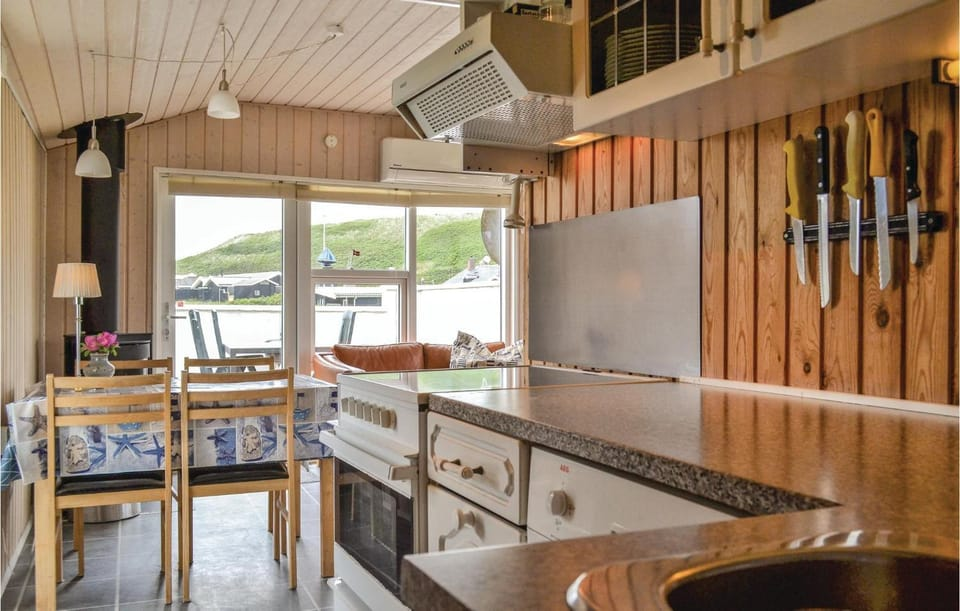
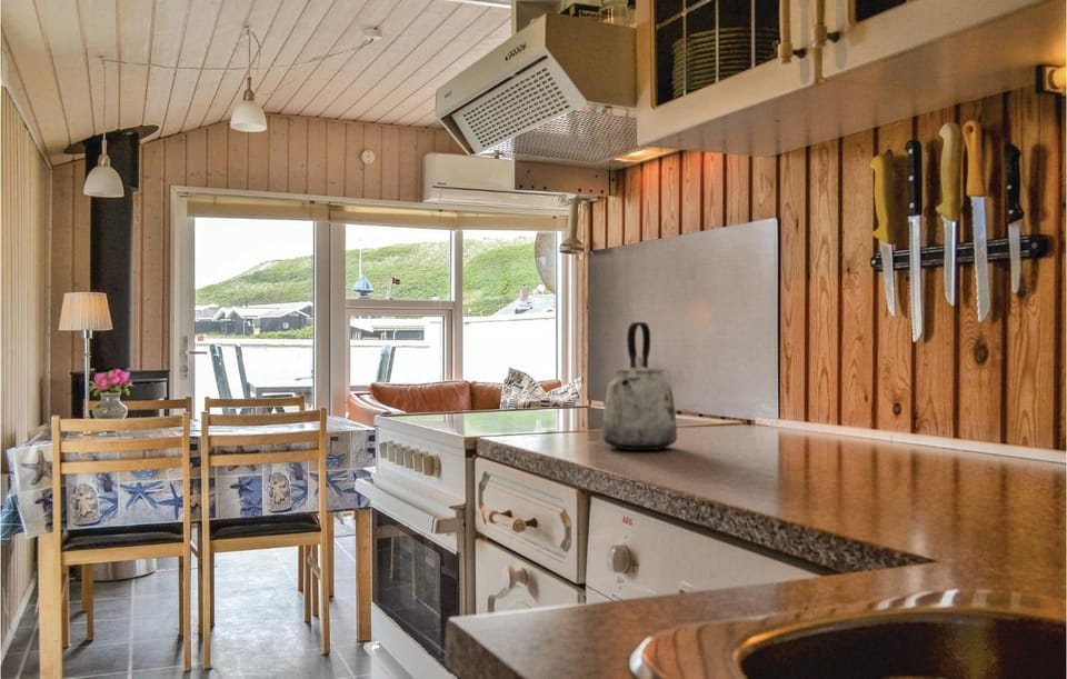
+ kettle [601,321,678,451]
